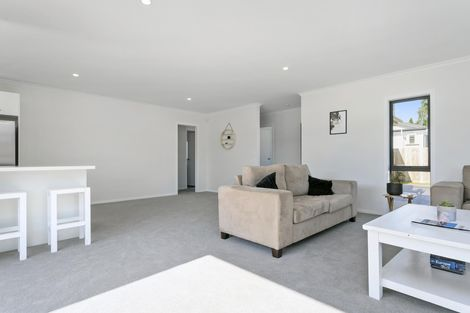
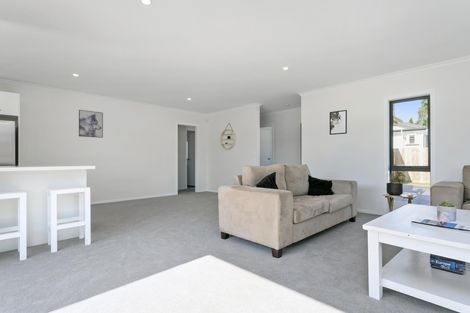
+ wall art [78,109,104,139]
